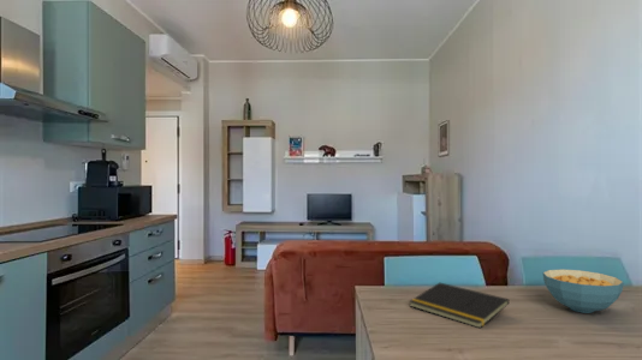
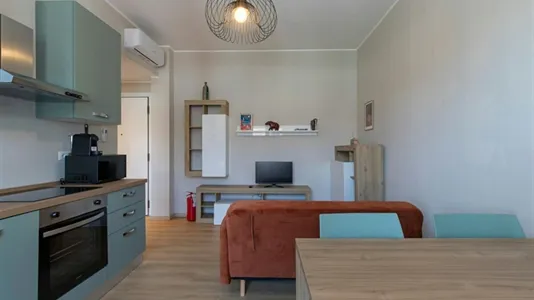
- notepad [408,282,511,329]
- cereal bowl [541,269,625,314]
